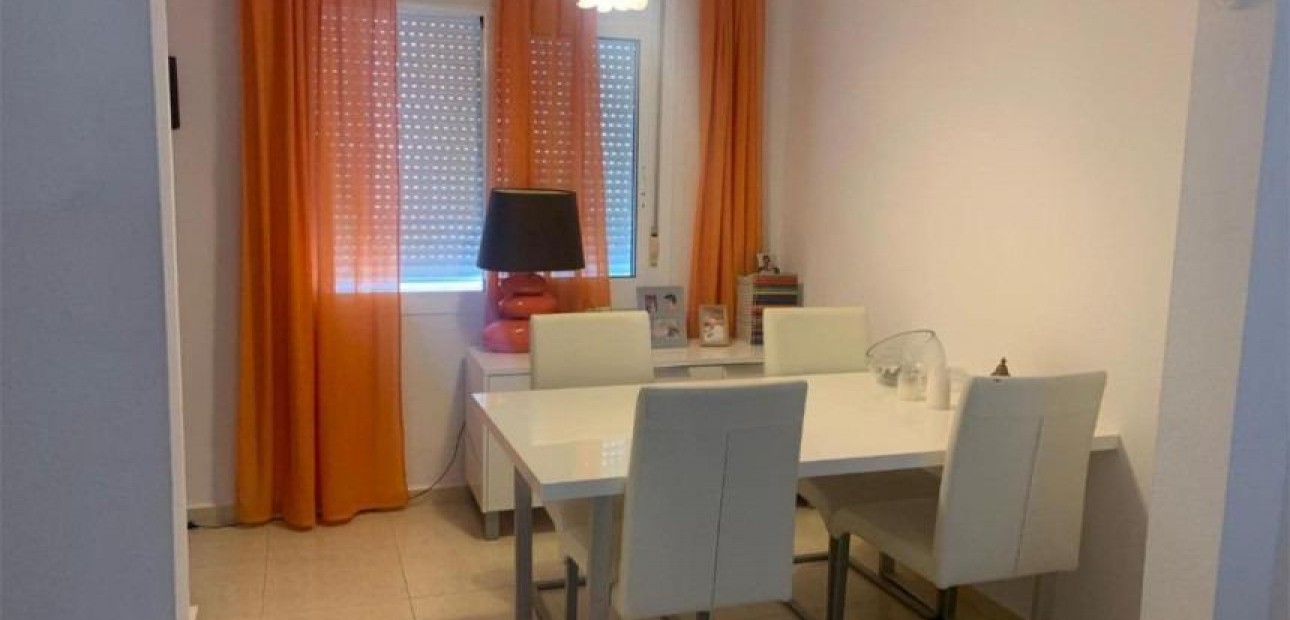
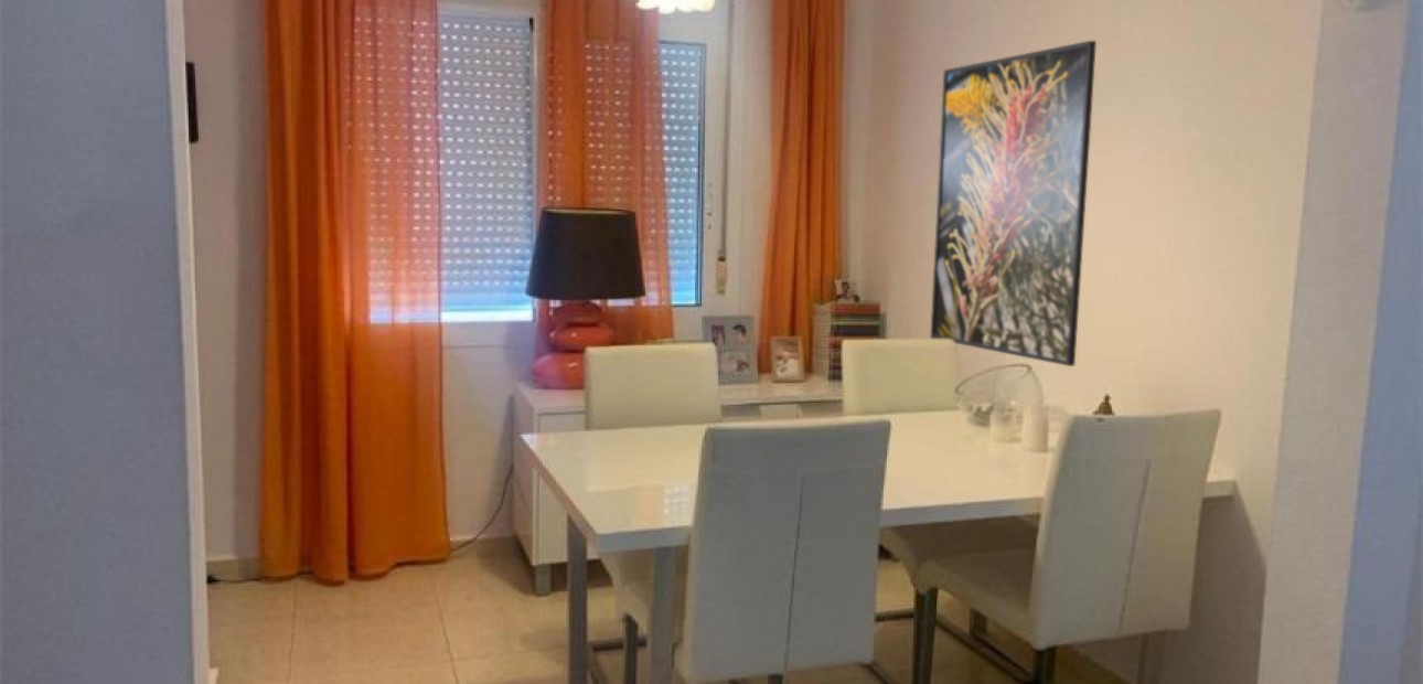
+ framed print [929,40,1098,367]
